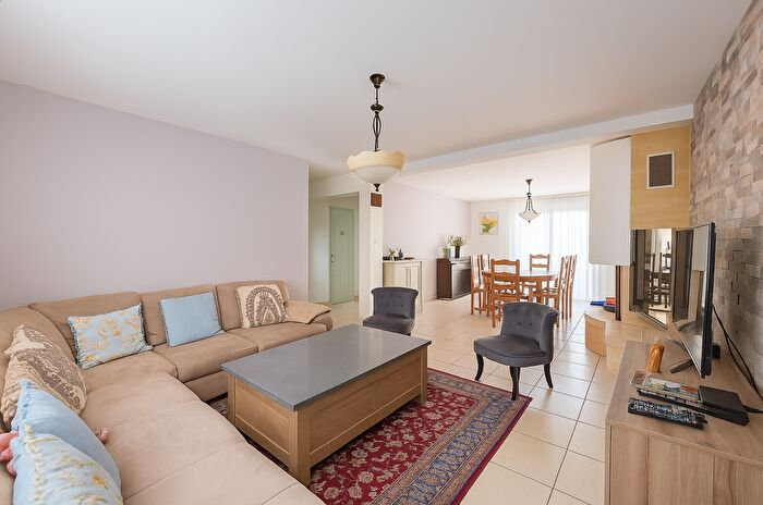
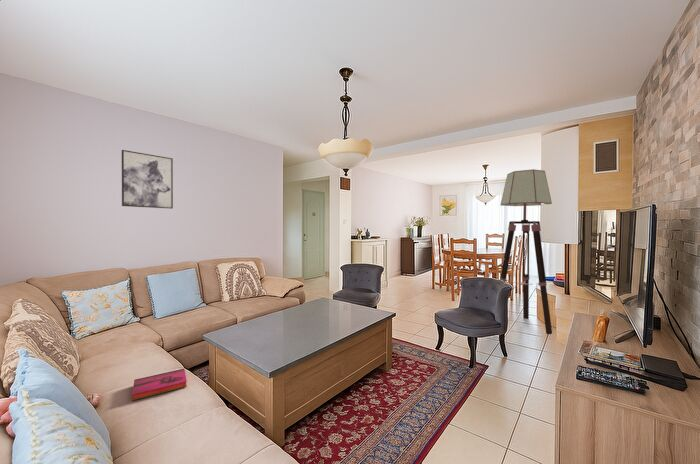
+ hardback book [131,368,188,401]
+ floor lamp [499,168,553,335]
+ wall art [121,149,174,210]
